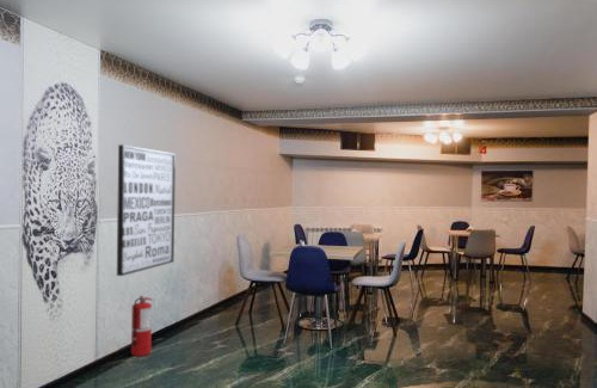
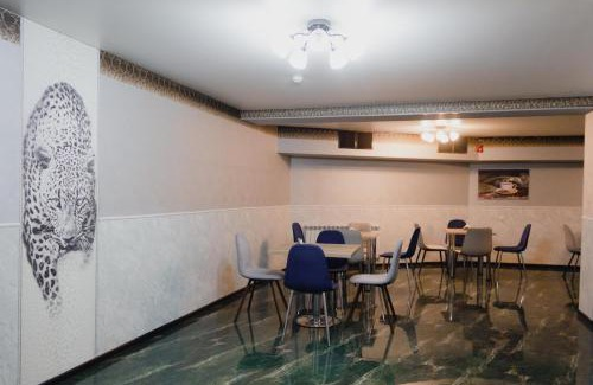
- wall art [116,143,177,277]
- fire extinguisher [130,290,153,357]
